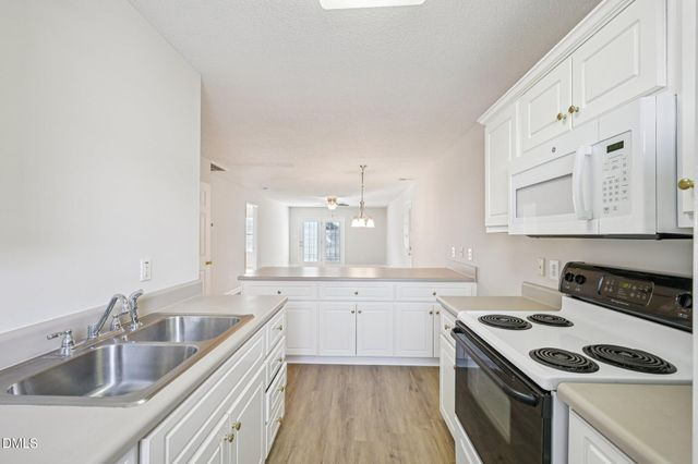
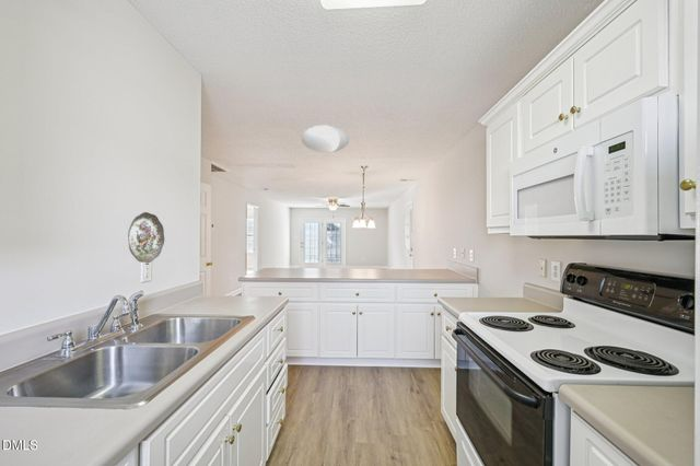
+ decorative plate [127,211,165,264]
+ ceiling light [301,125,350,153]
